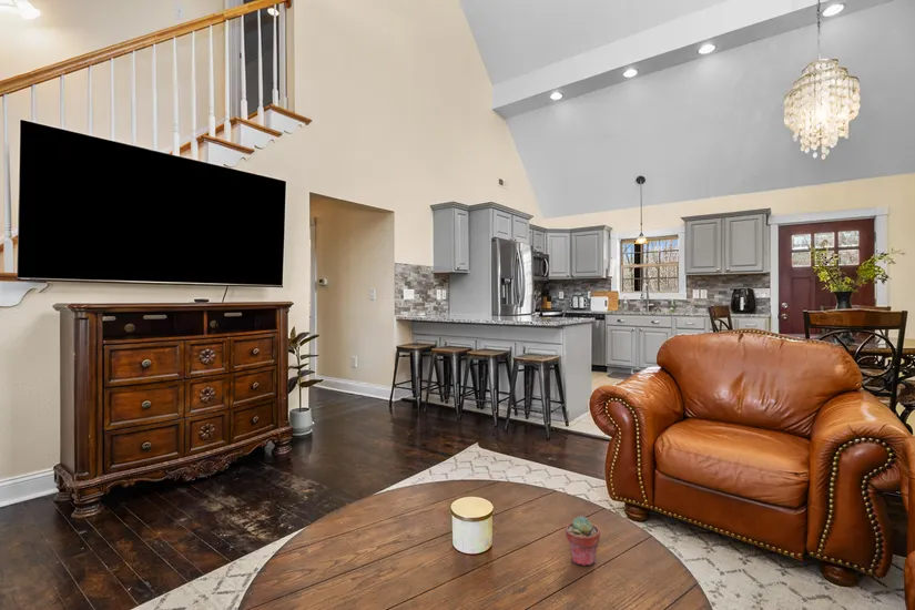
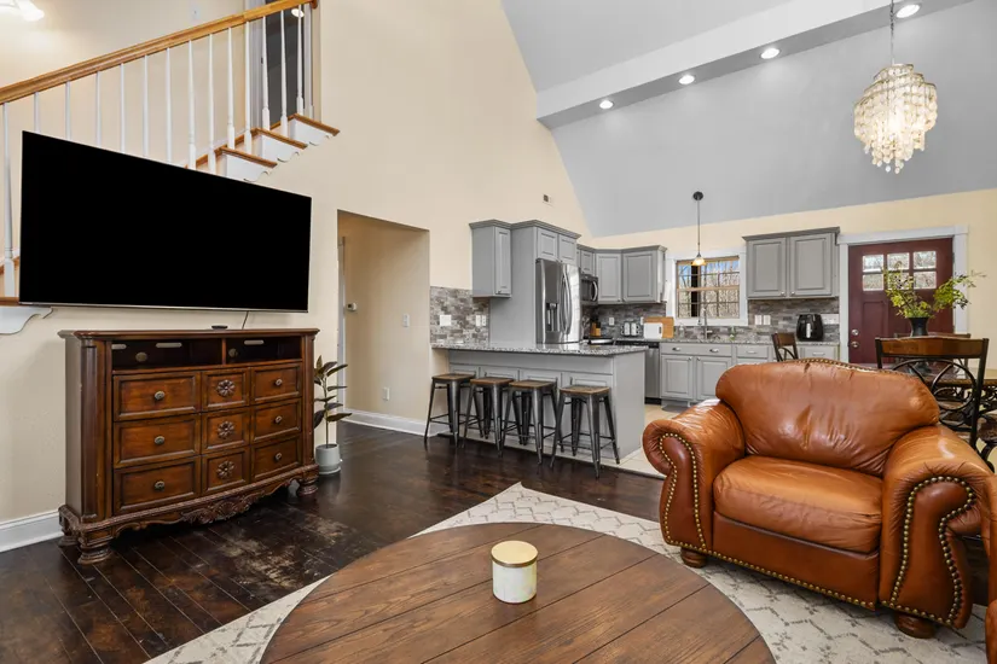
- potted succulent [565,515,601,567]
